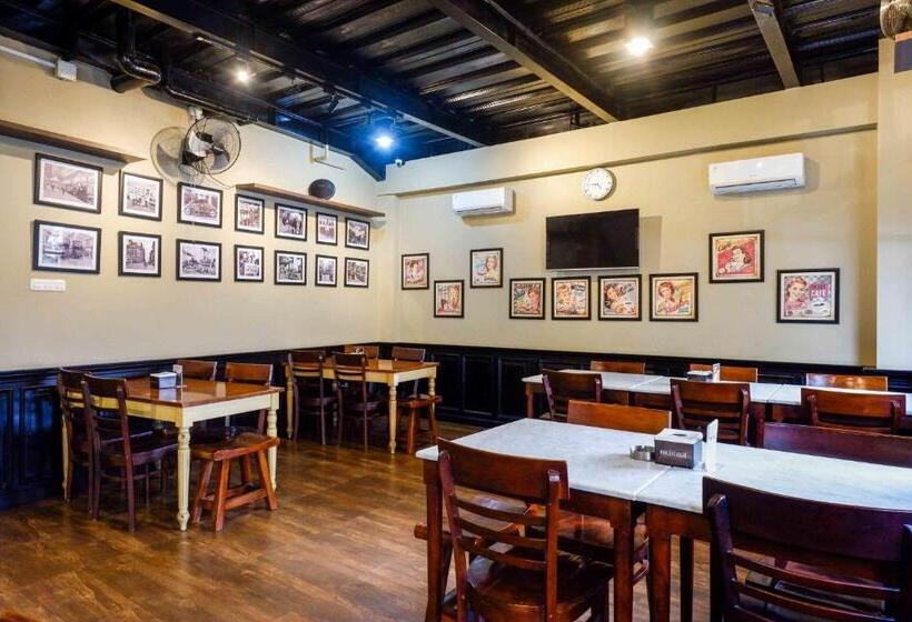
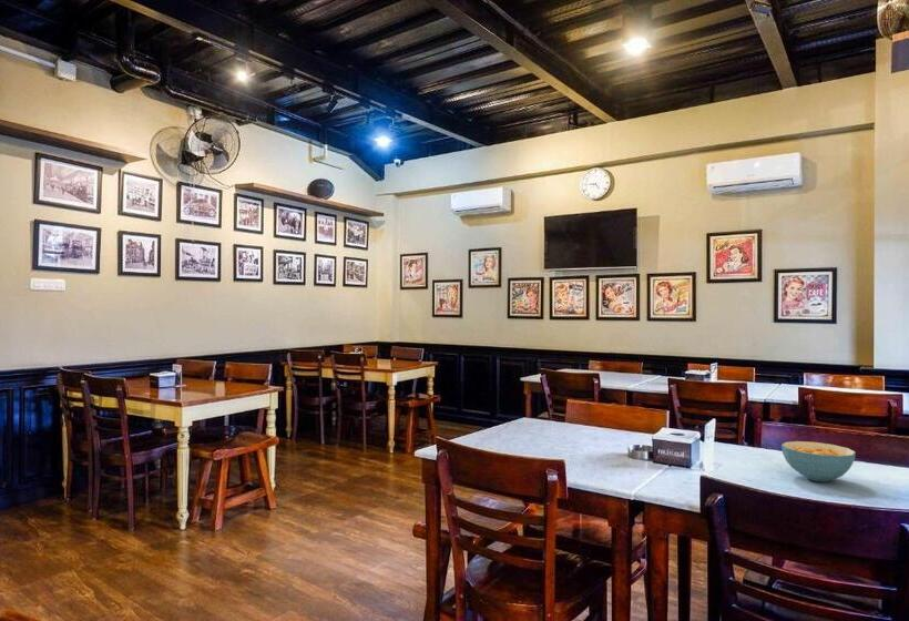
+ cereal bowl [780,440,857,482]
